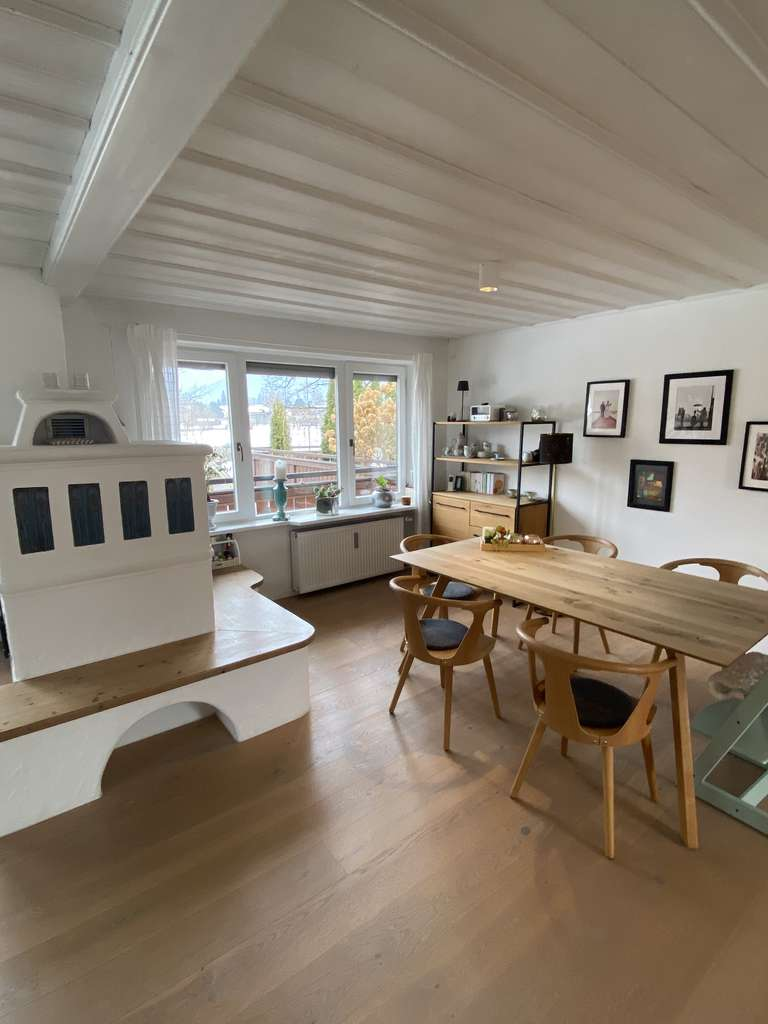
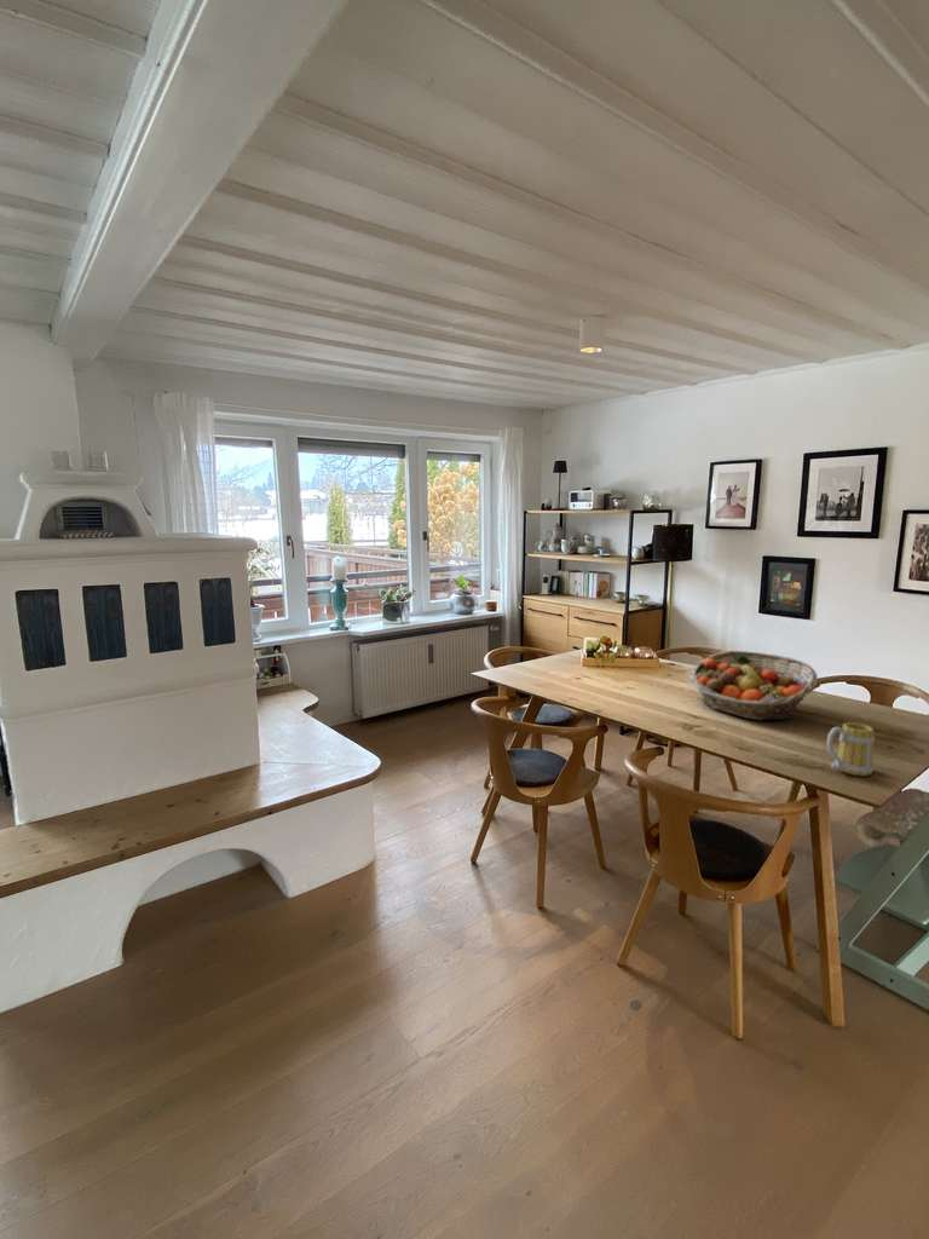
+ fruit basket [689,650,819,722]
+ mug [825,721,876,777]
